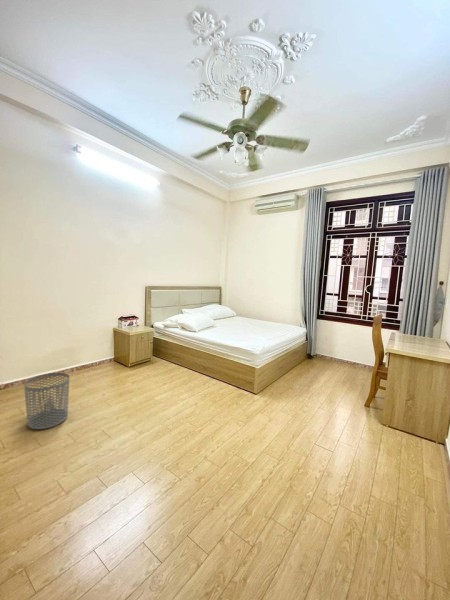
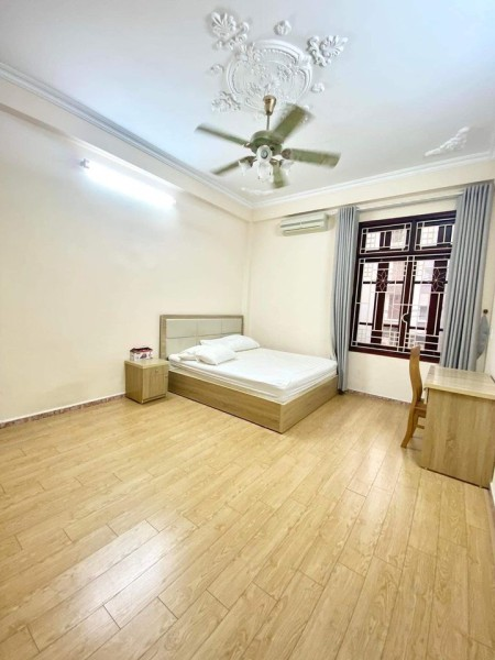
- waste bin [23,372,70,430]
